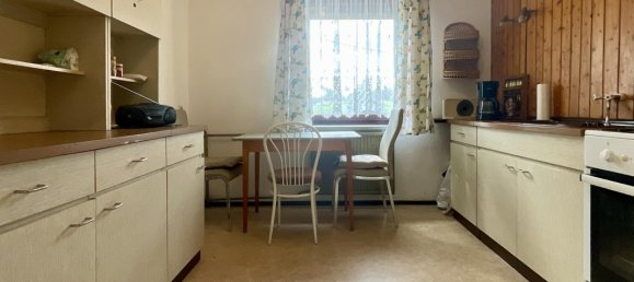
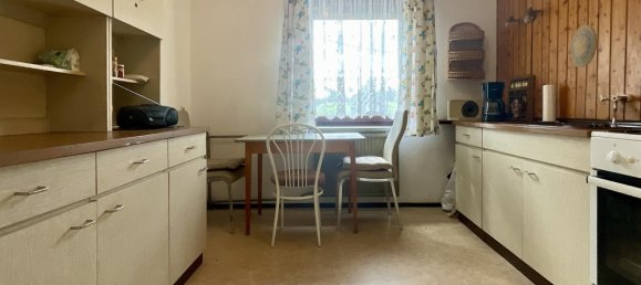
+ decorative plate [569,24,598,68]
